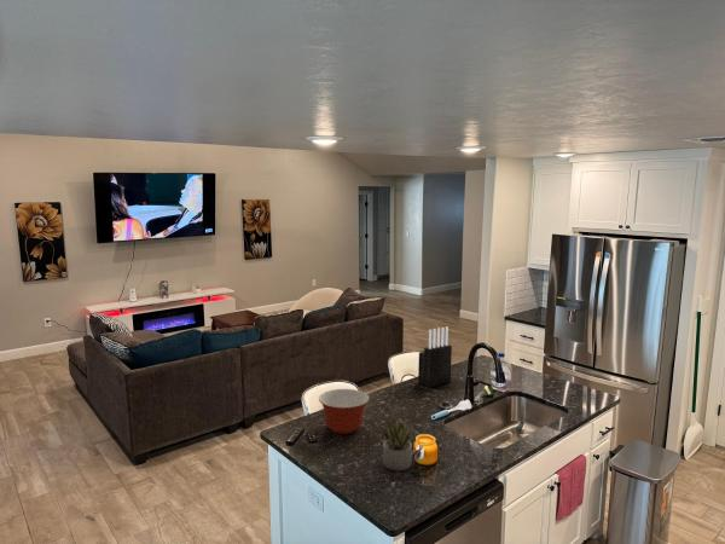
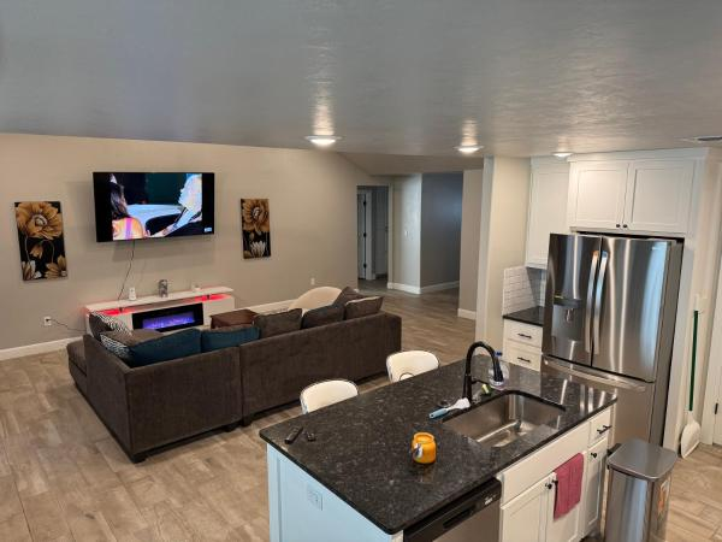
- knife block [417,325,453,388]
- succulent plant [379,418,414,471]
- mixing bowl [318,388,370,435]
